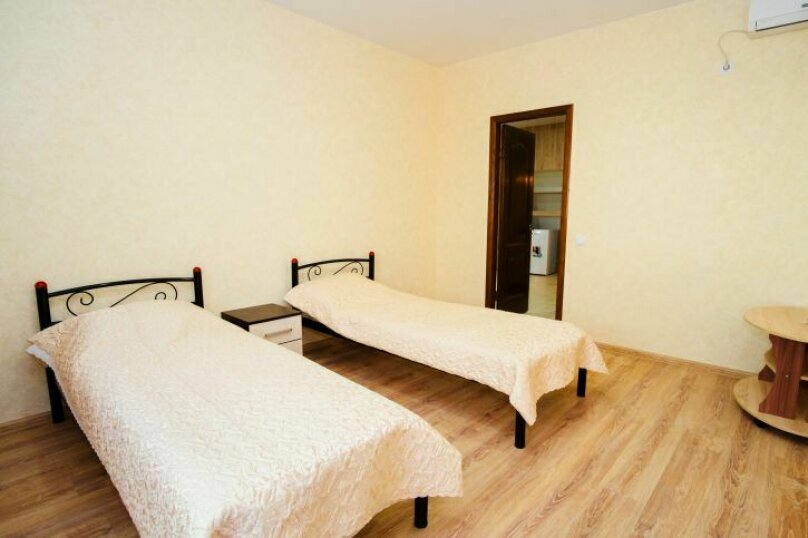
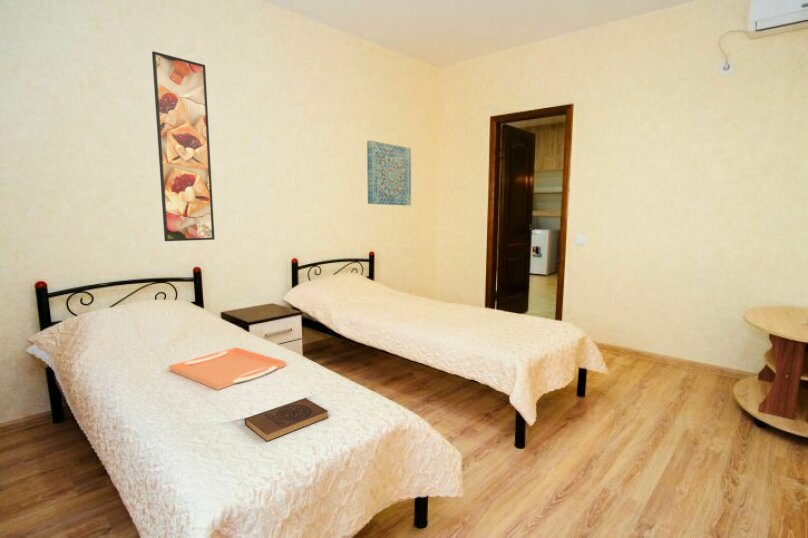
+ serving tray [168,346,287,391]
+ wall art [366,139,412,206]
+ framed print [151,50,215,242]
+ book [244,397,329,443]
